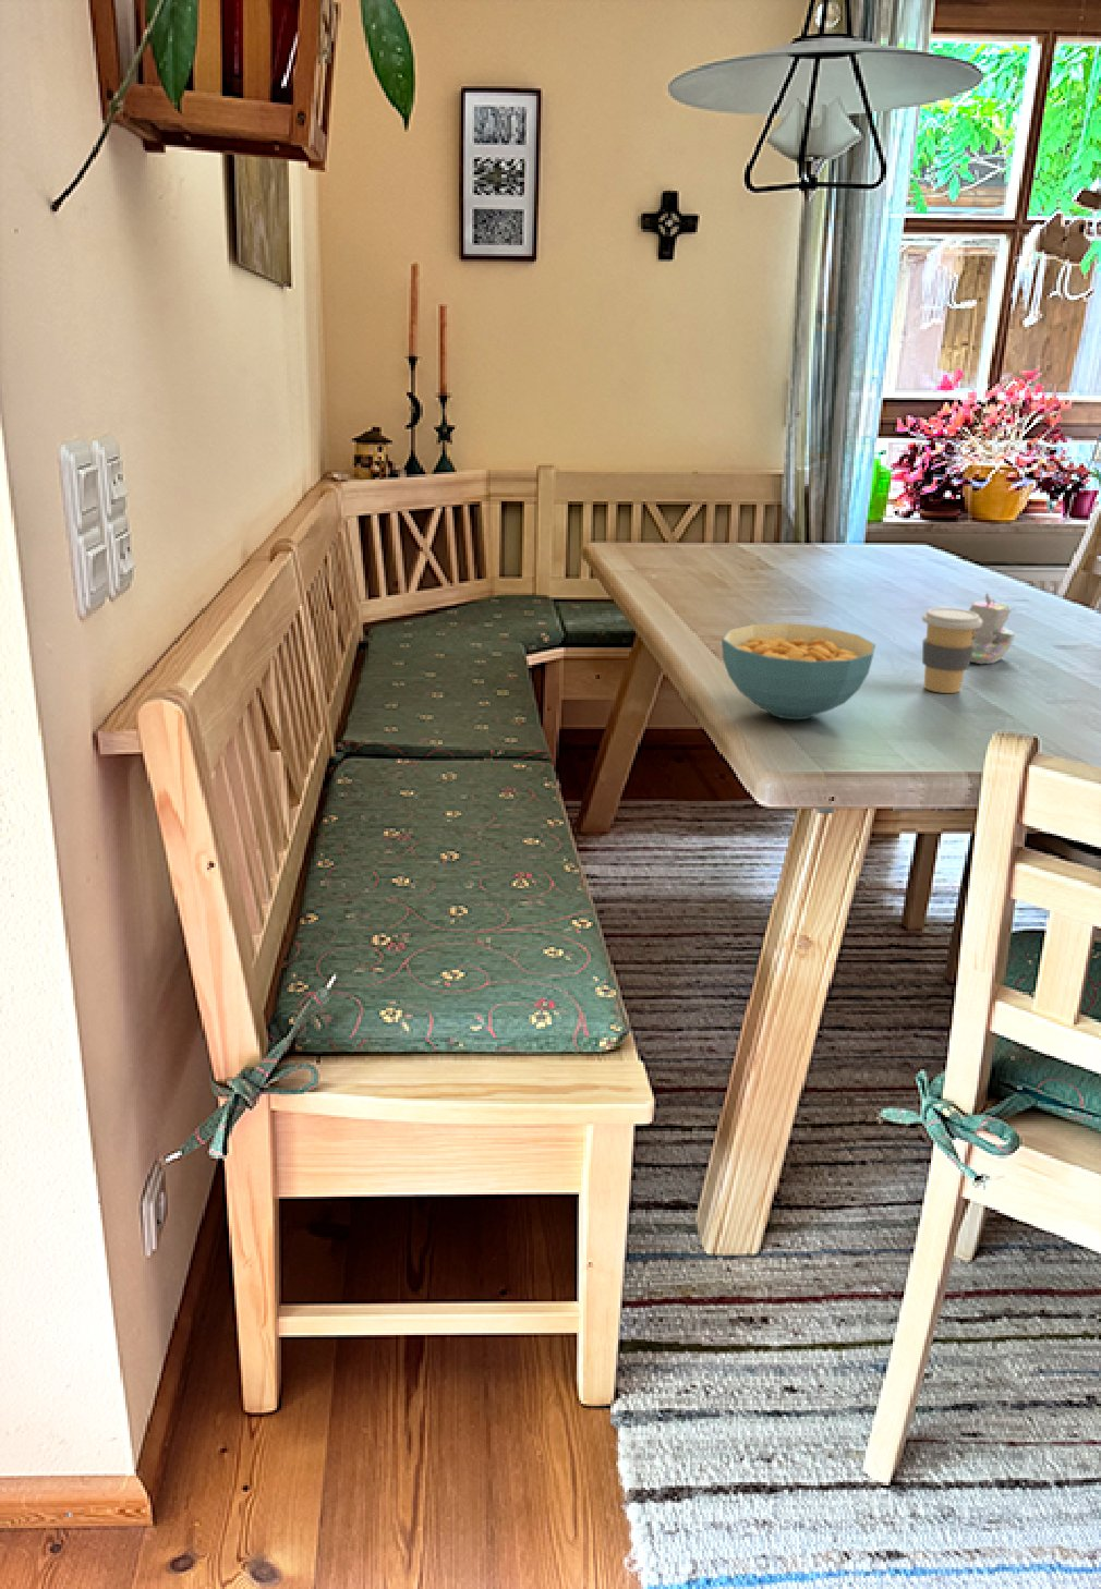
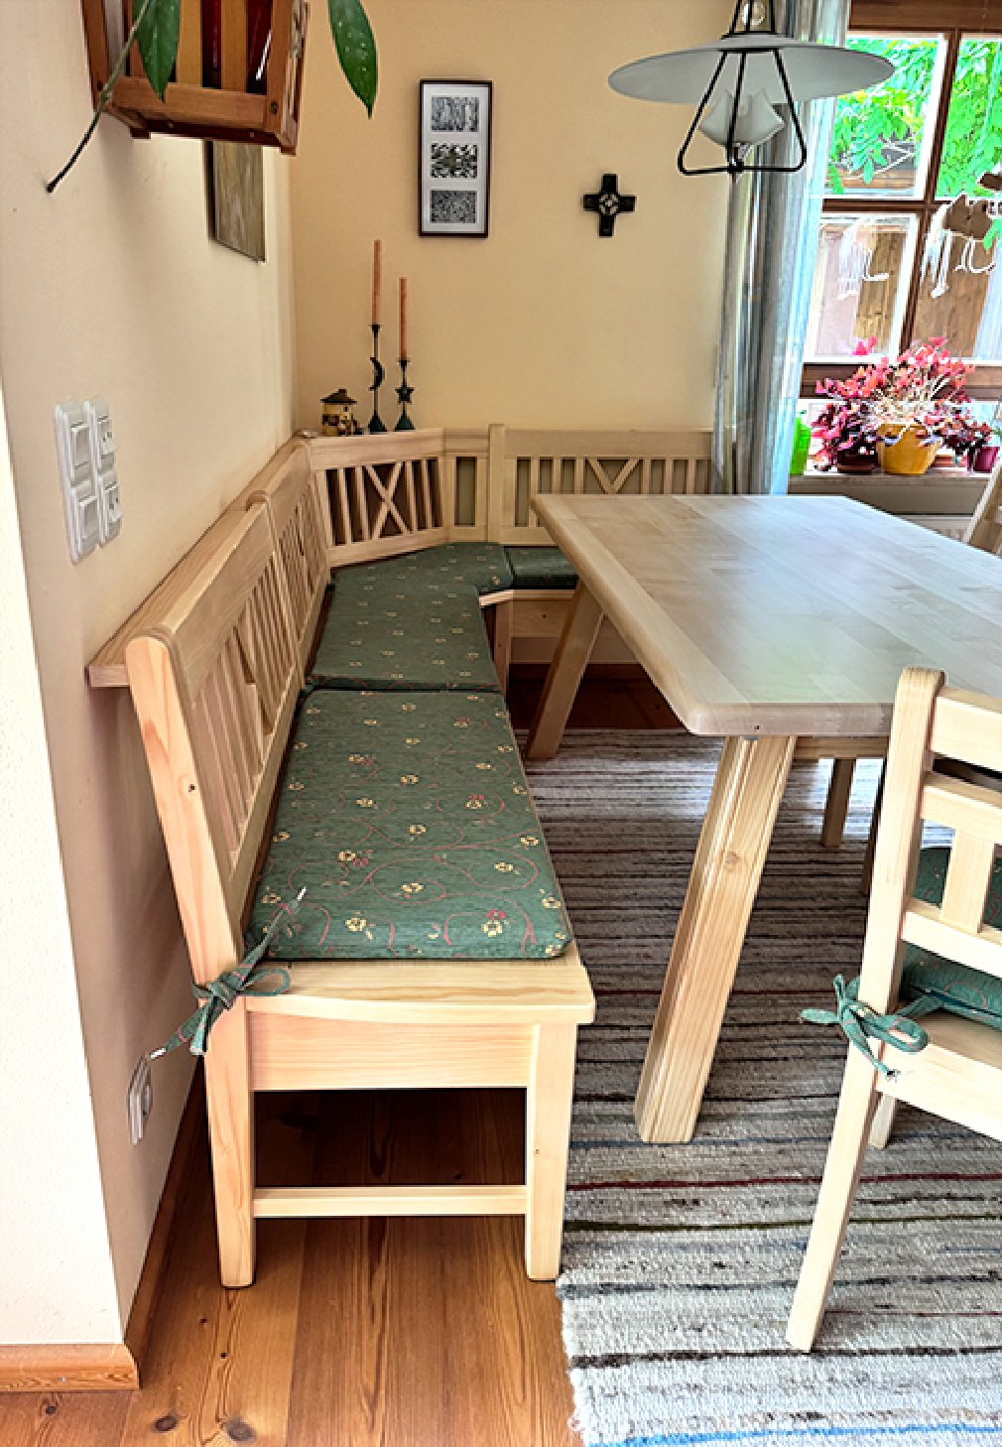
- cereal bowl [721,622,876,721]
- coffee cup [921,607,983,694]
- candle [968,592,1016,665]
